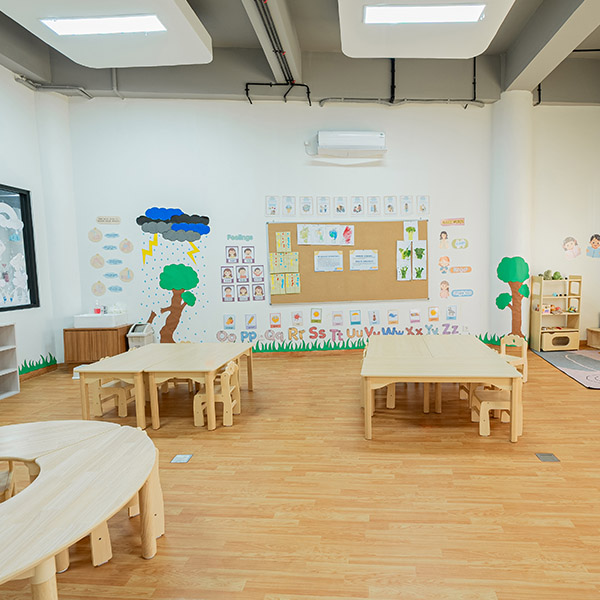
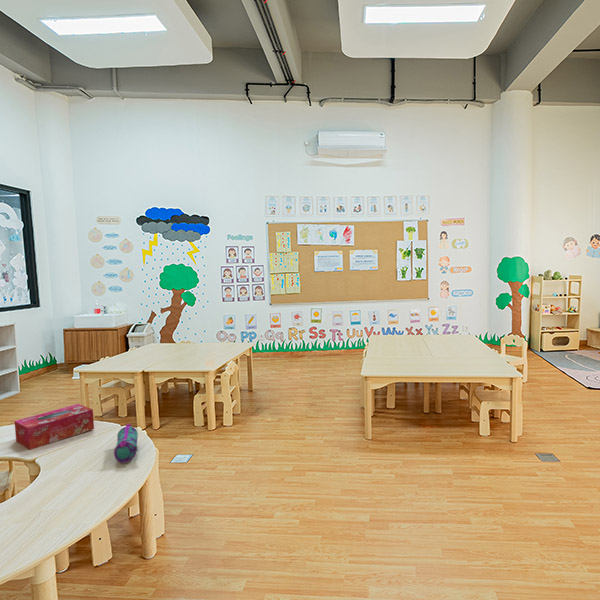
+ tissue box [13,403,95,451]
+ pencil case [113,423,139,464]
